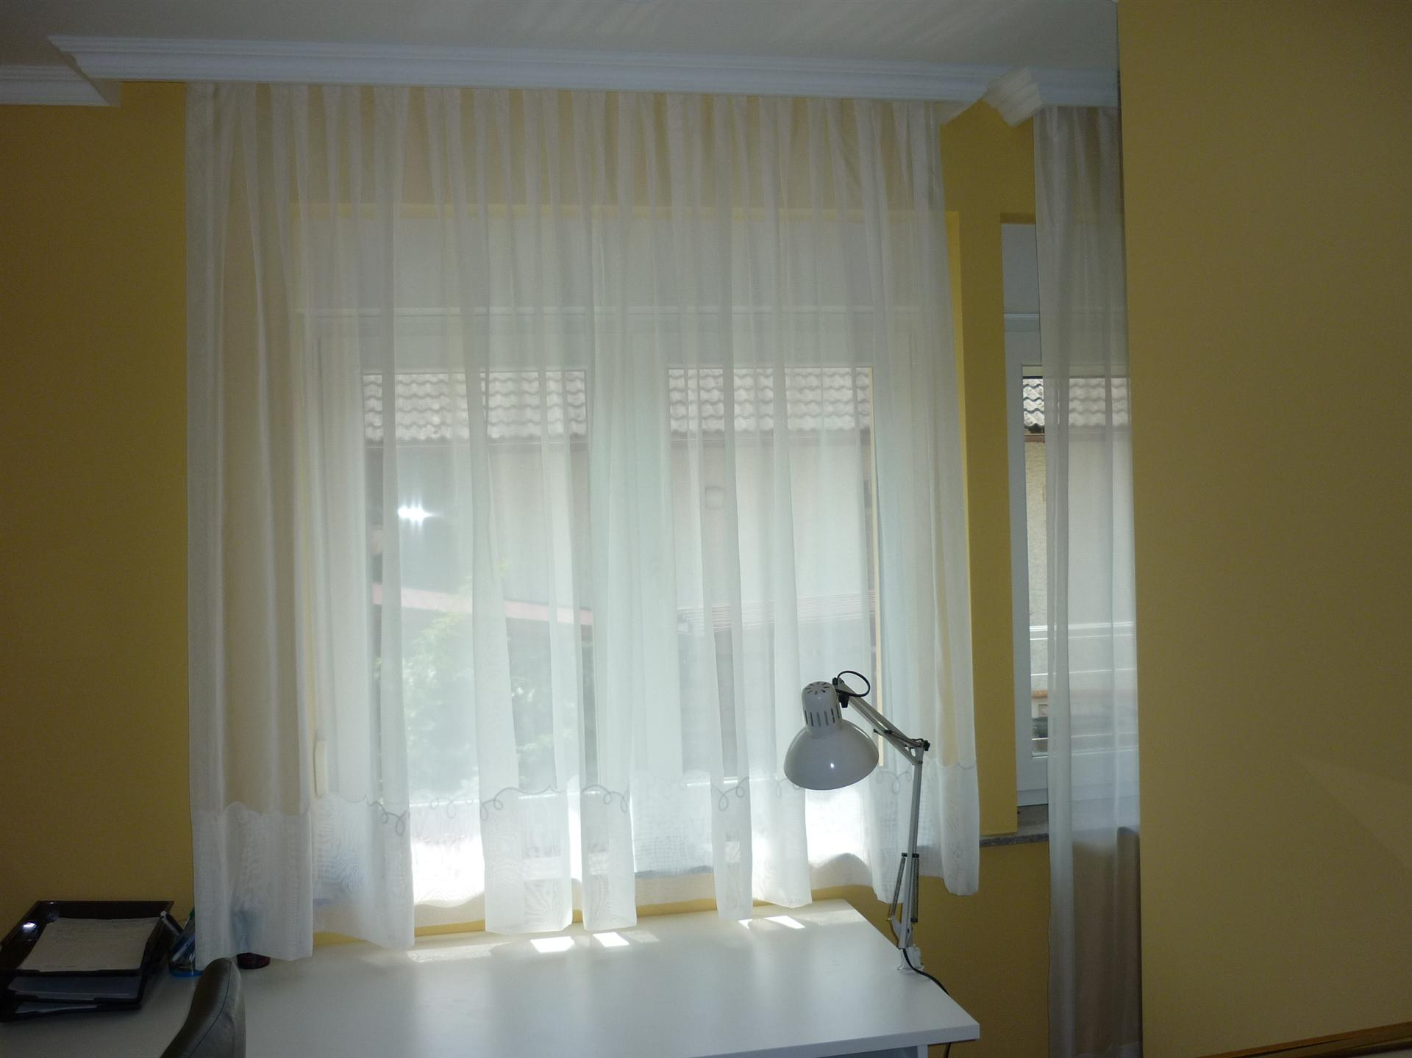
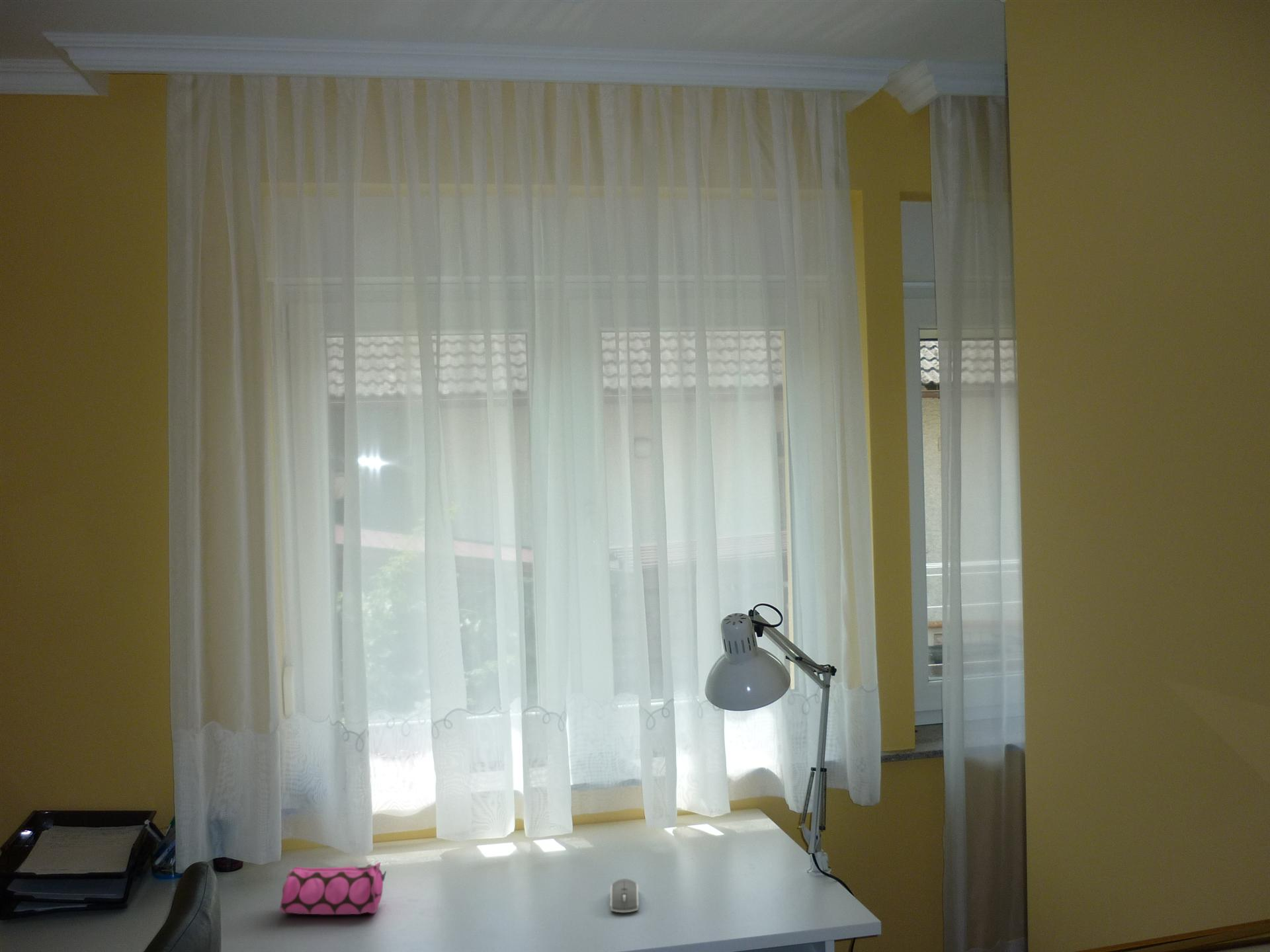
+ pencil case [279,861,387,915]
+ computer mouse [609,878,640,913]
